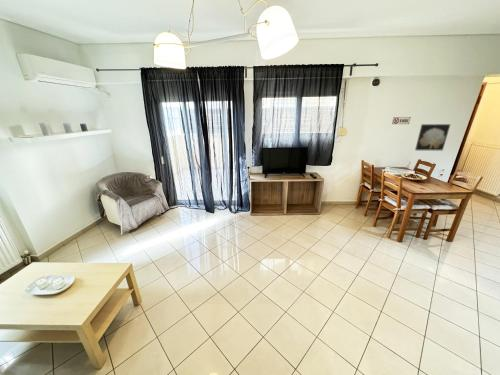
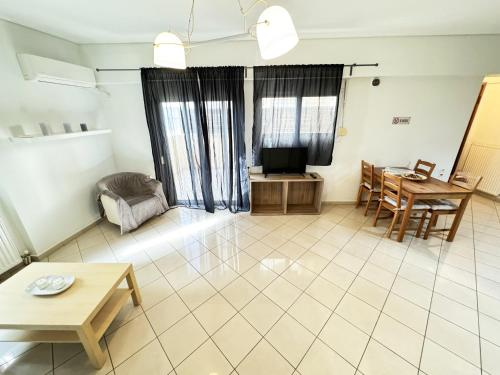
- wall art [414,123,451,151]
